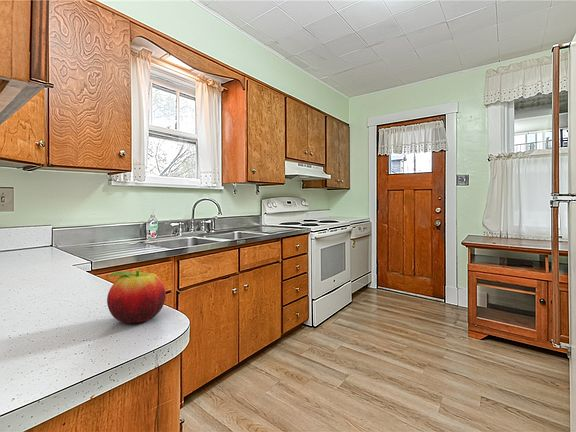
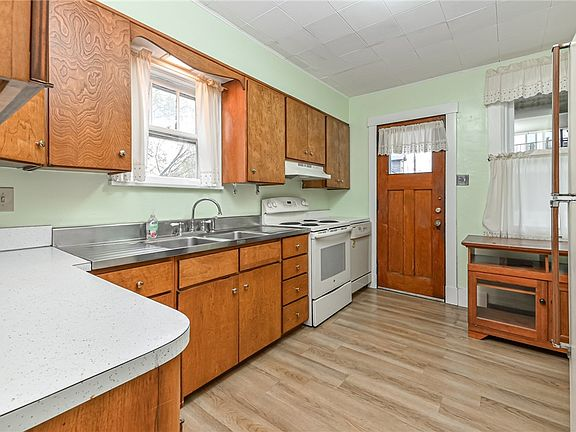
- fruit [106,269,167,324]
